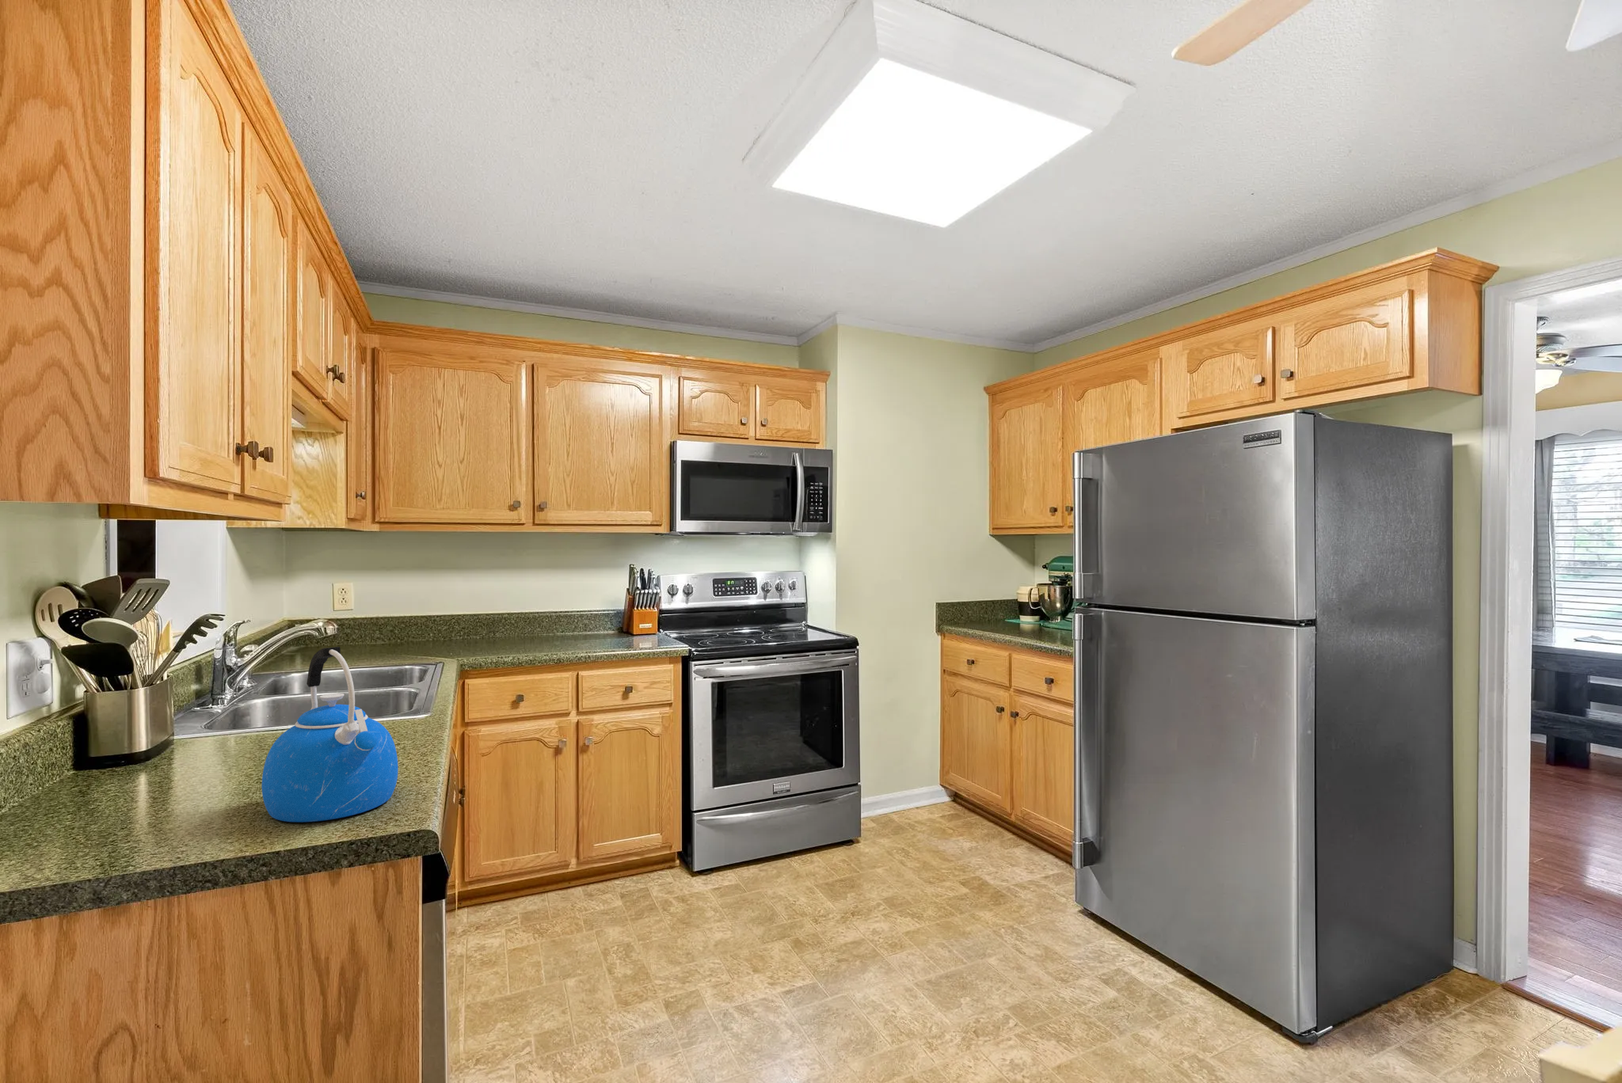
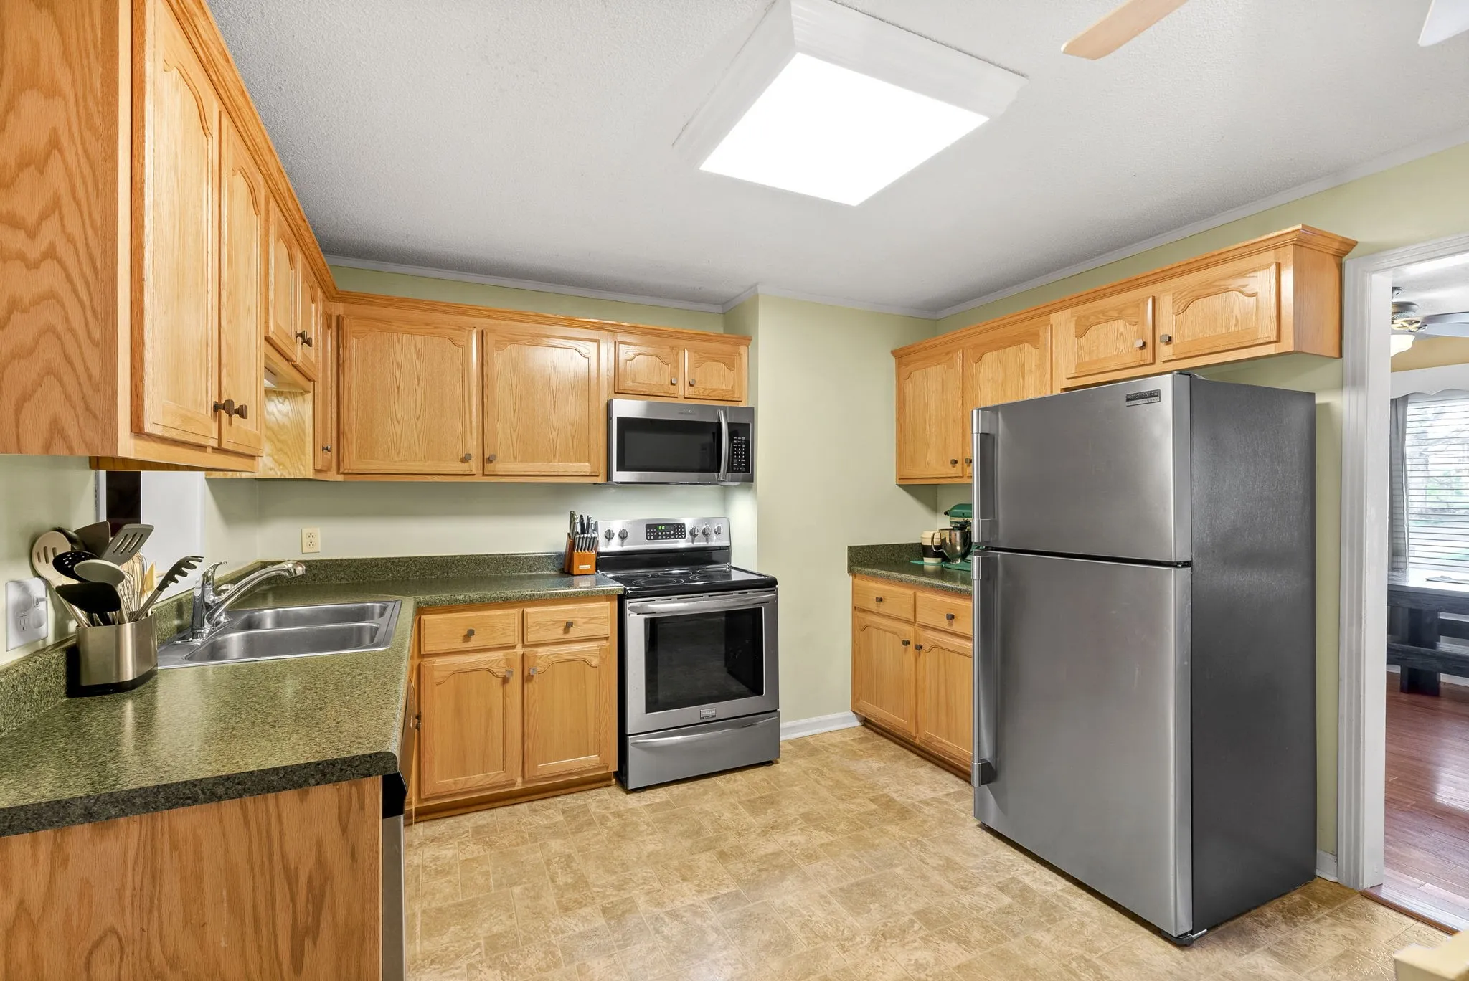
- kettle [261,645,399,823]
